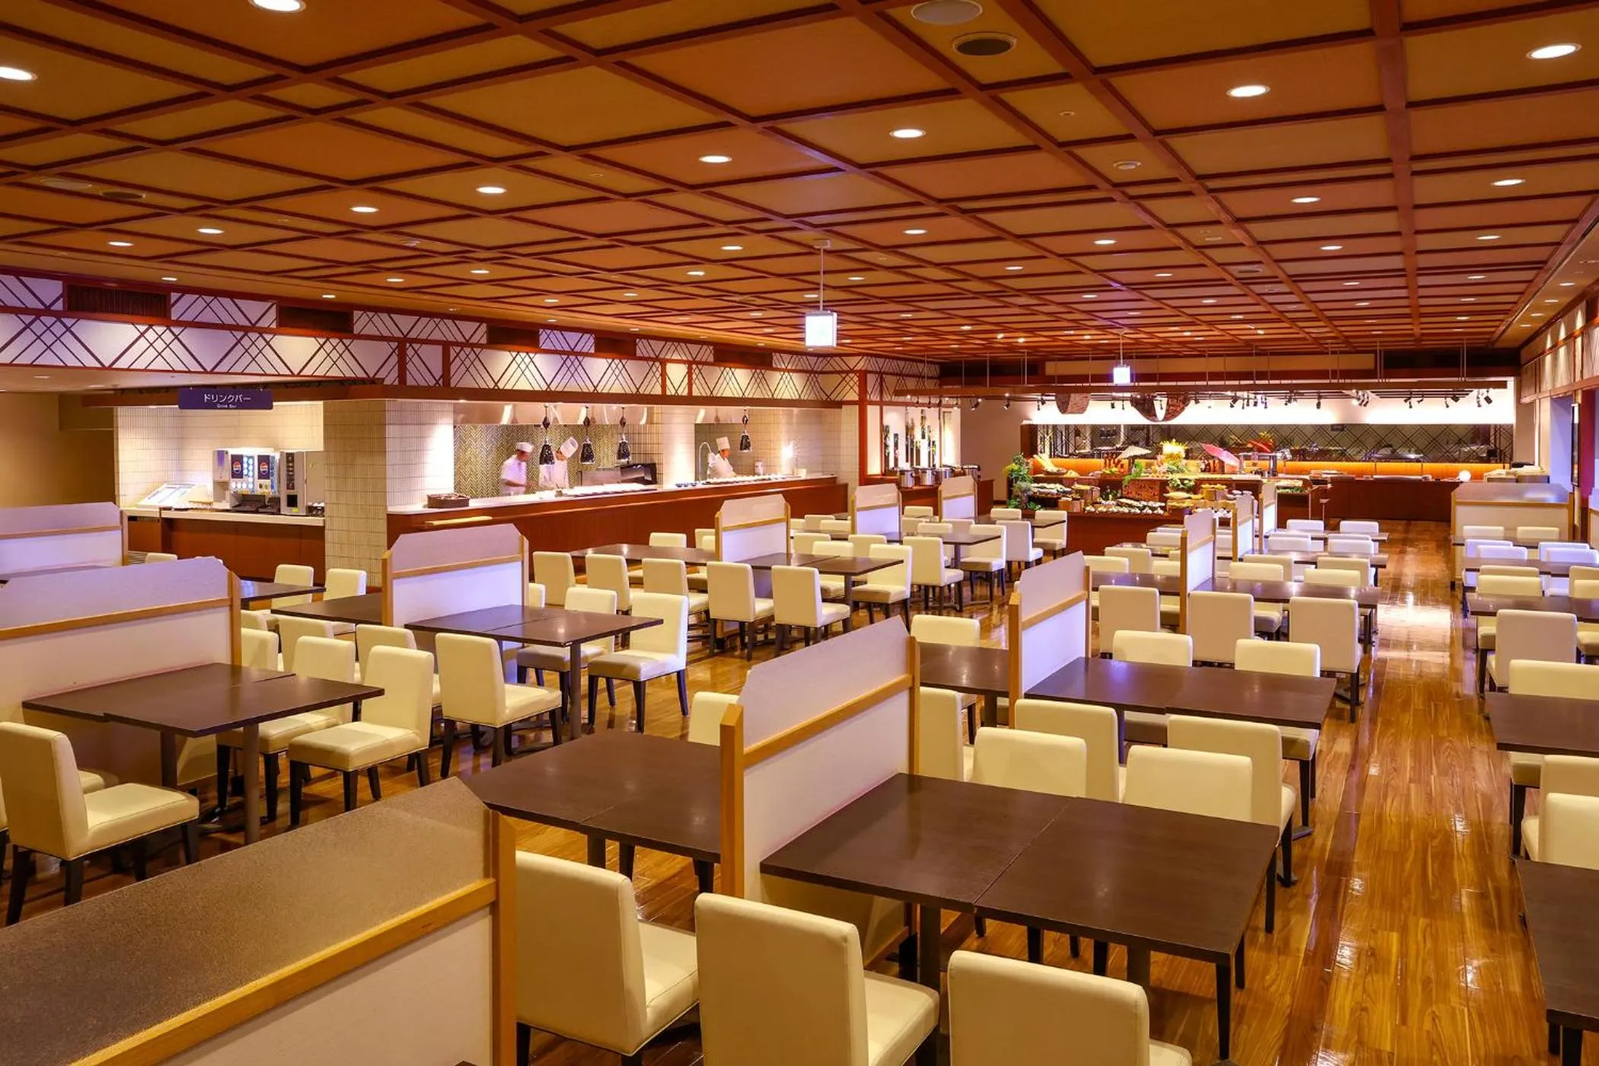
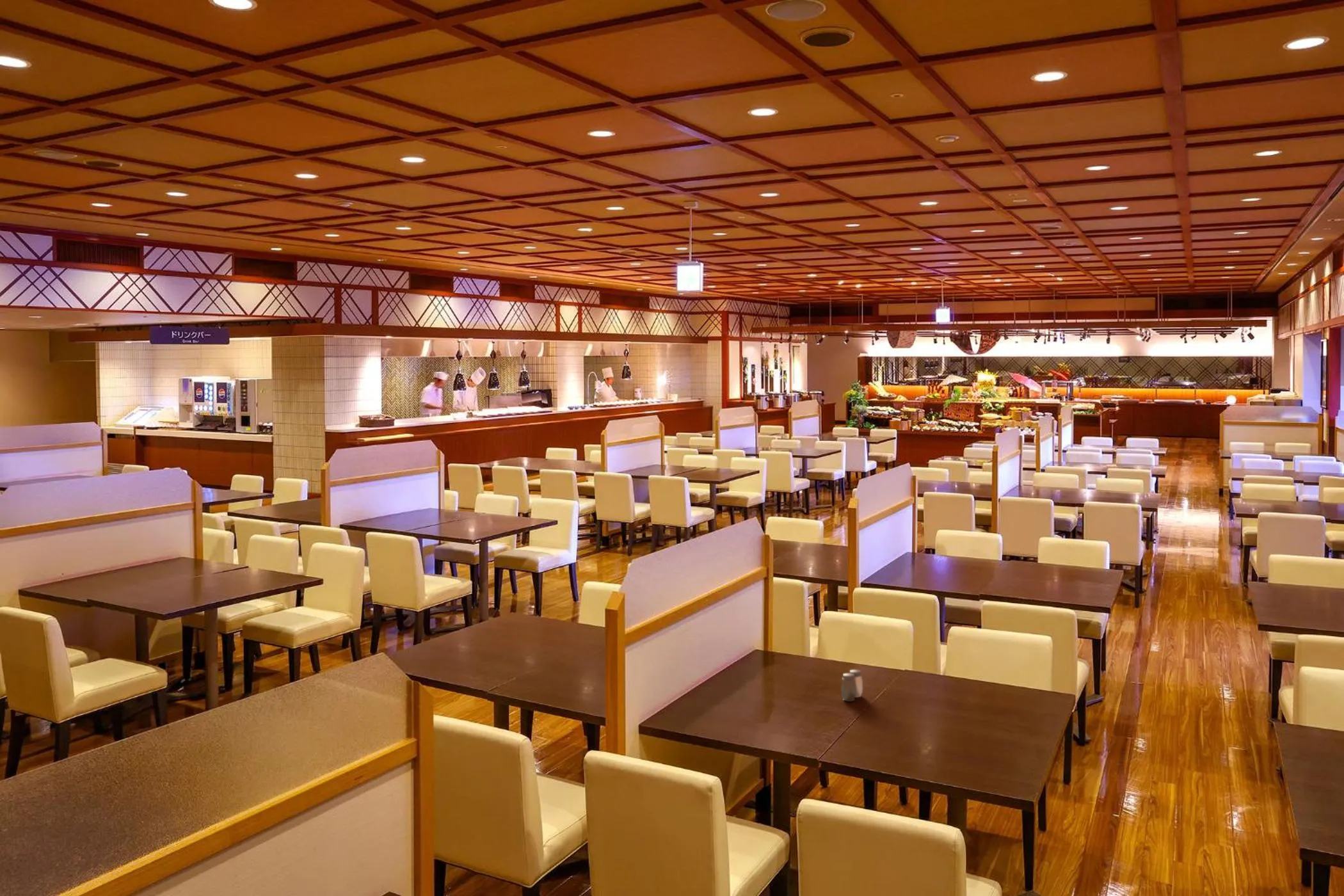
+ salt and pepper shaker [840,669,863,701]
